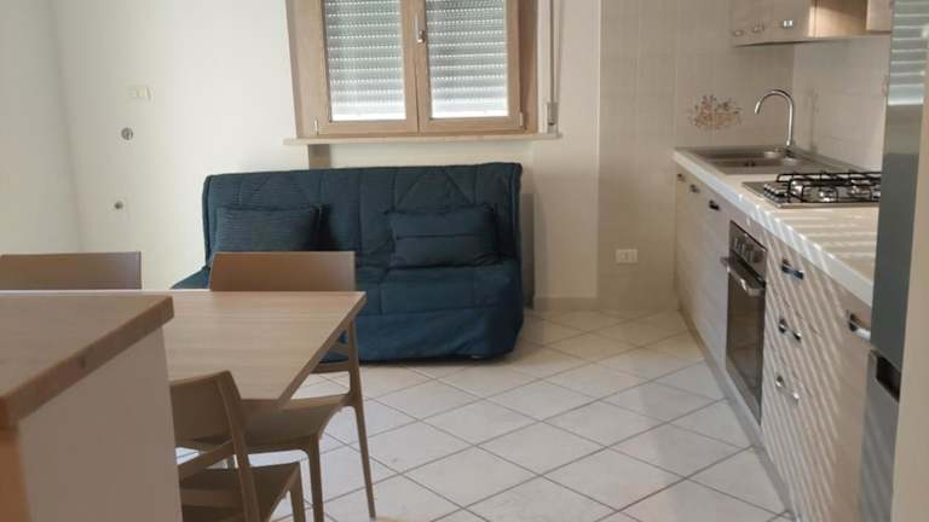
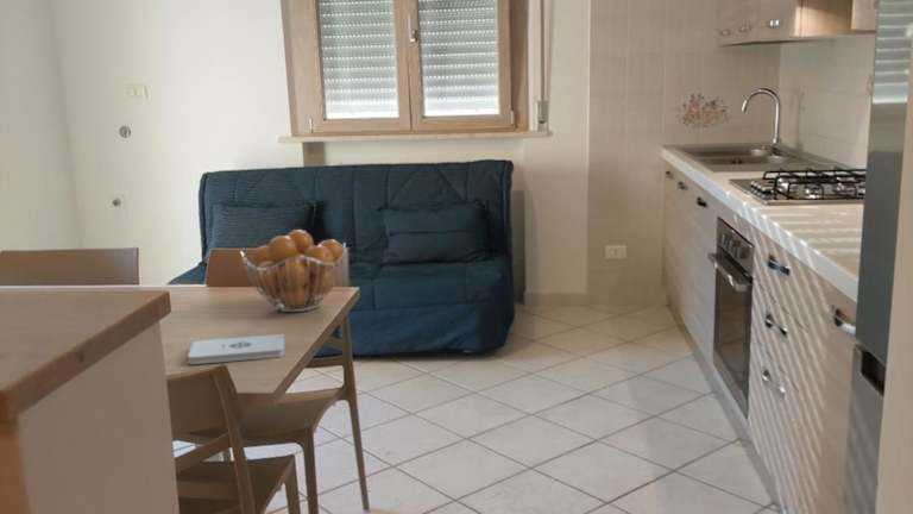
+ notepad [187,333,285,365]
+ fruit basket [239,228,347,313]
